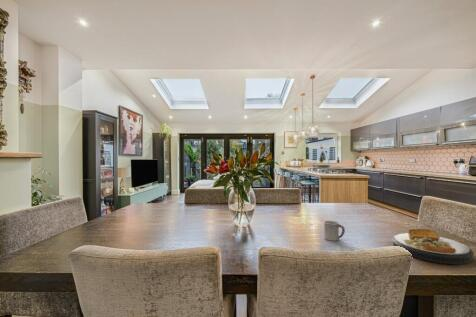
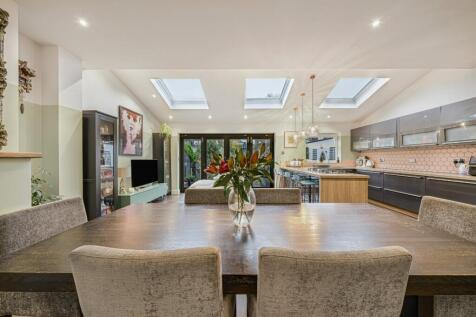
- plate [391,228,475,265]
- cup [323,220,346,242]
